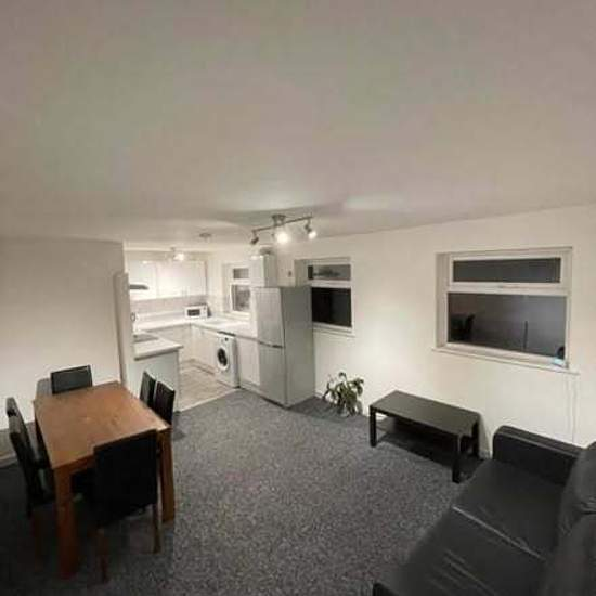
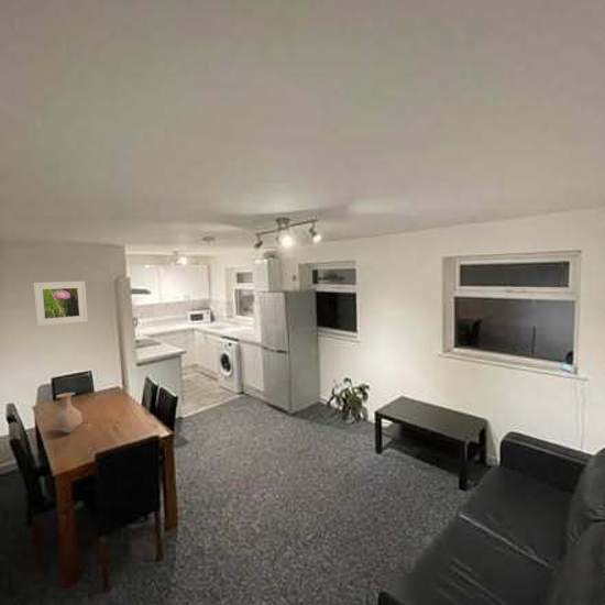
+ vase [51,392,84,435]
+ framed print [32,280,89,328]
